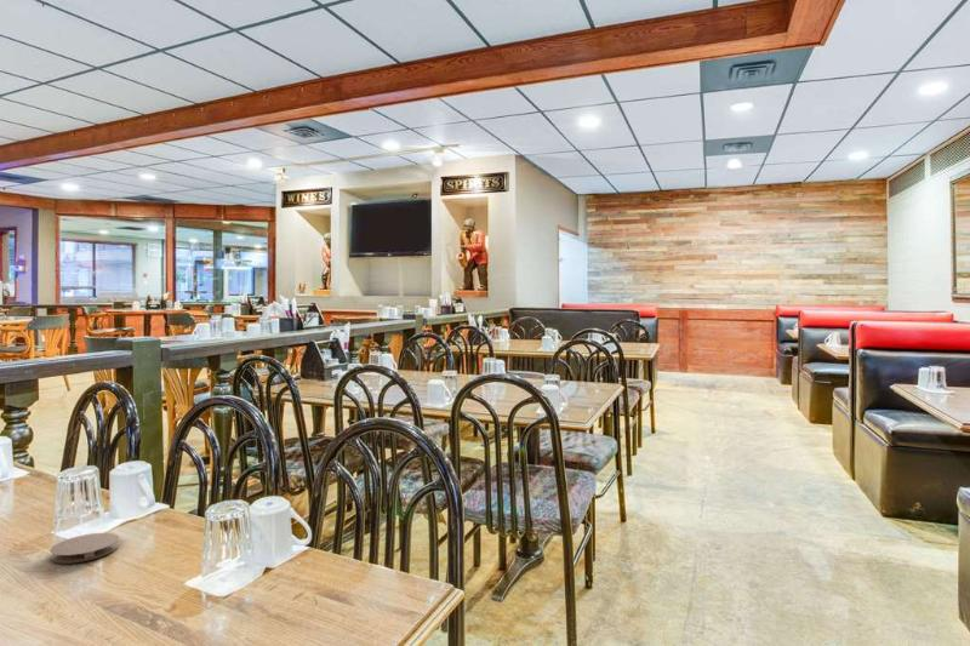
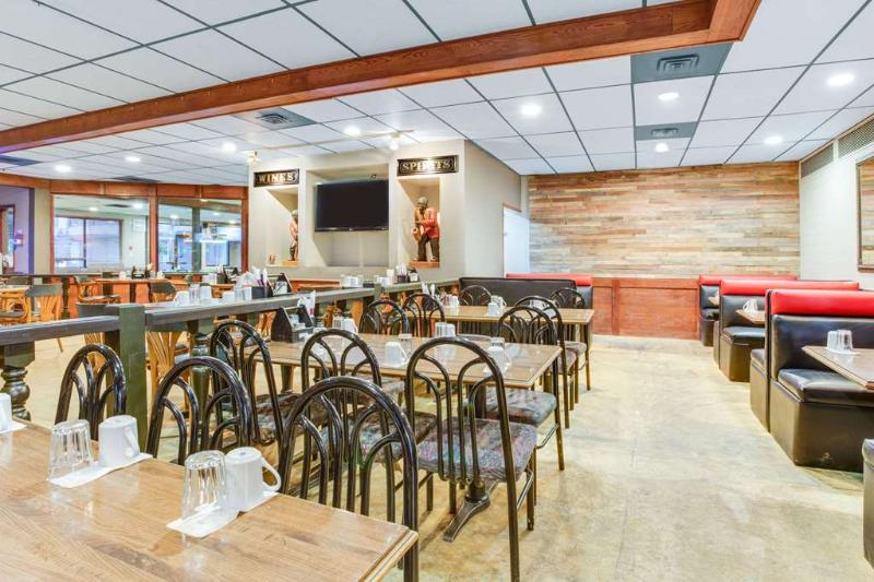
- coaster [48,532,120,565]
